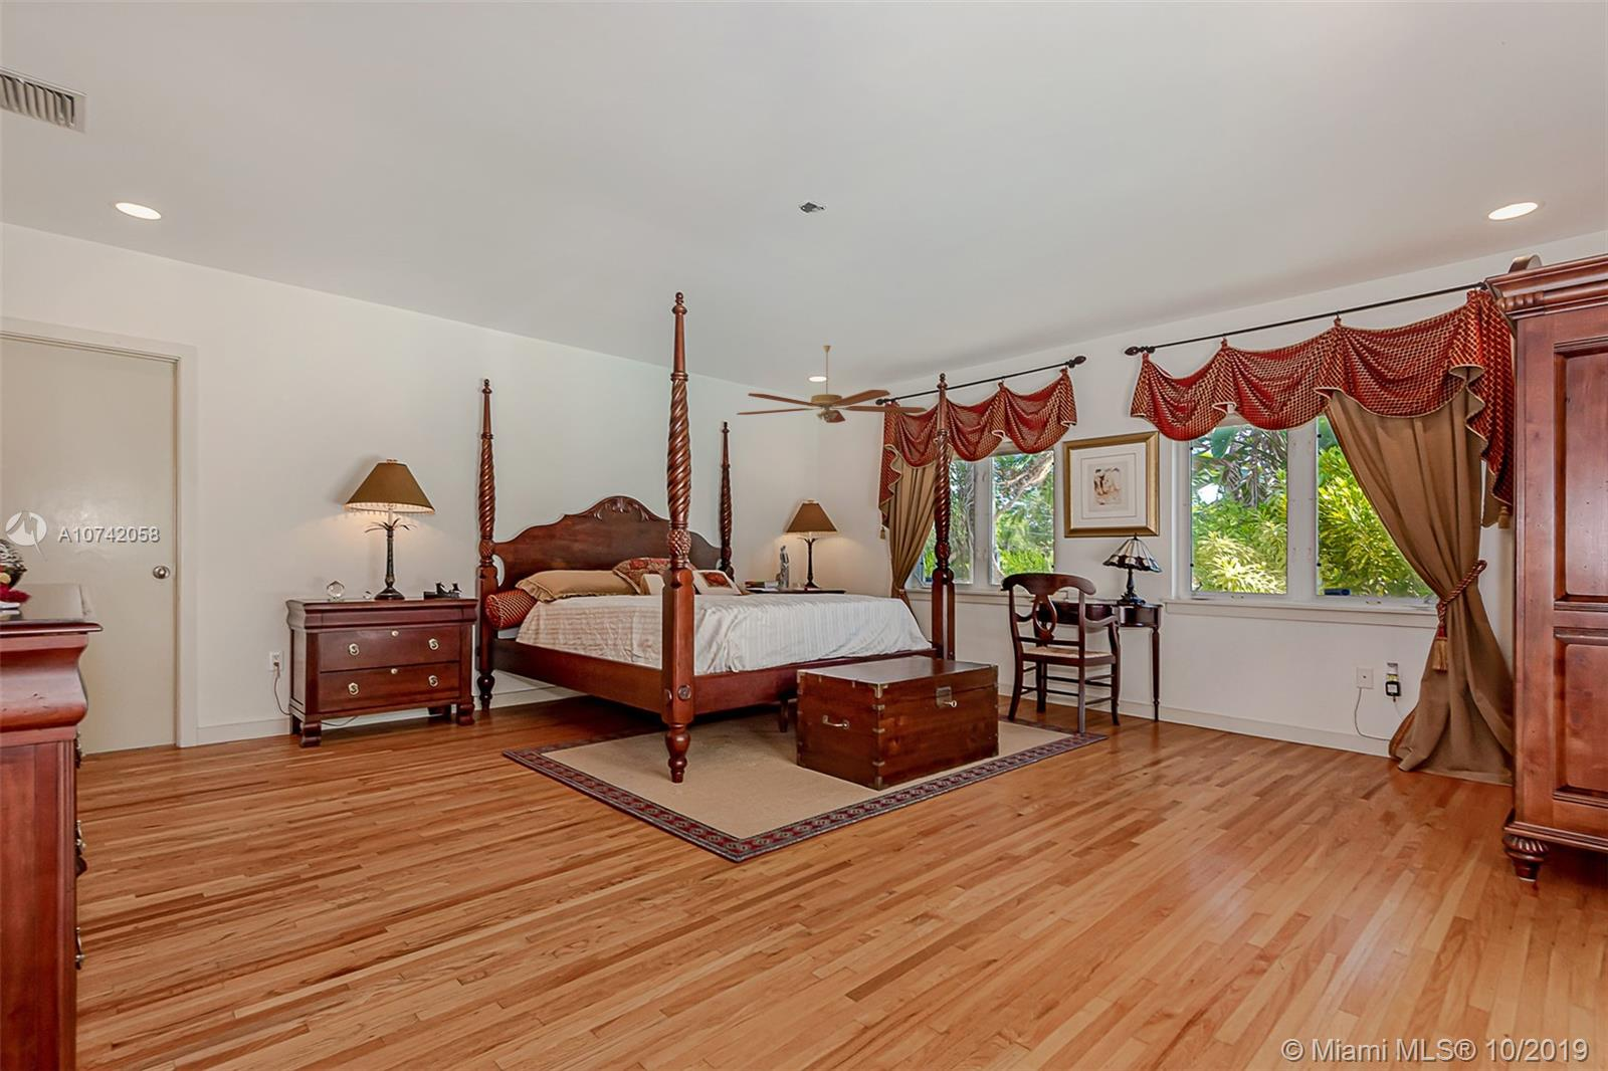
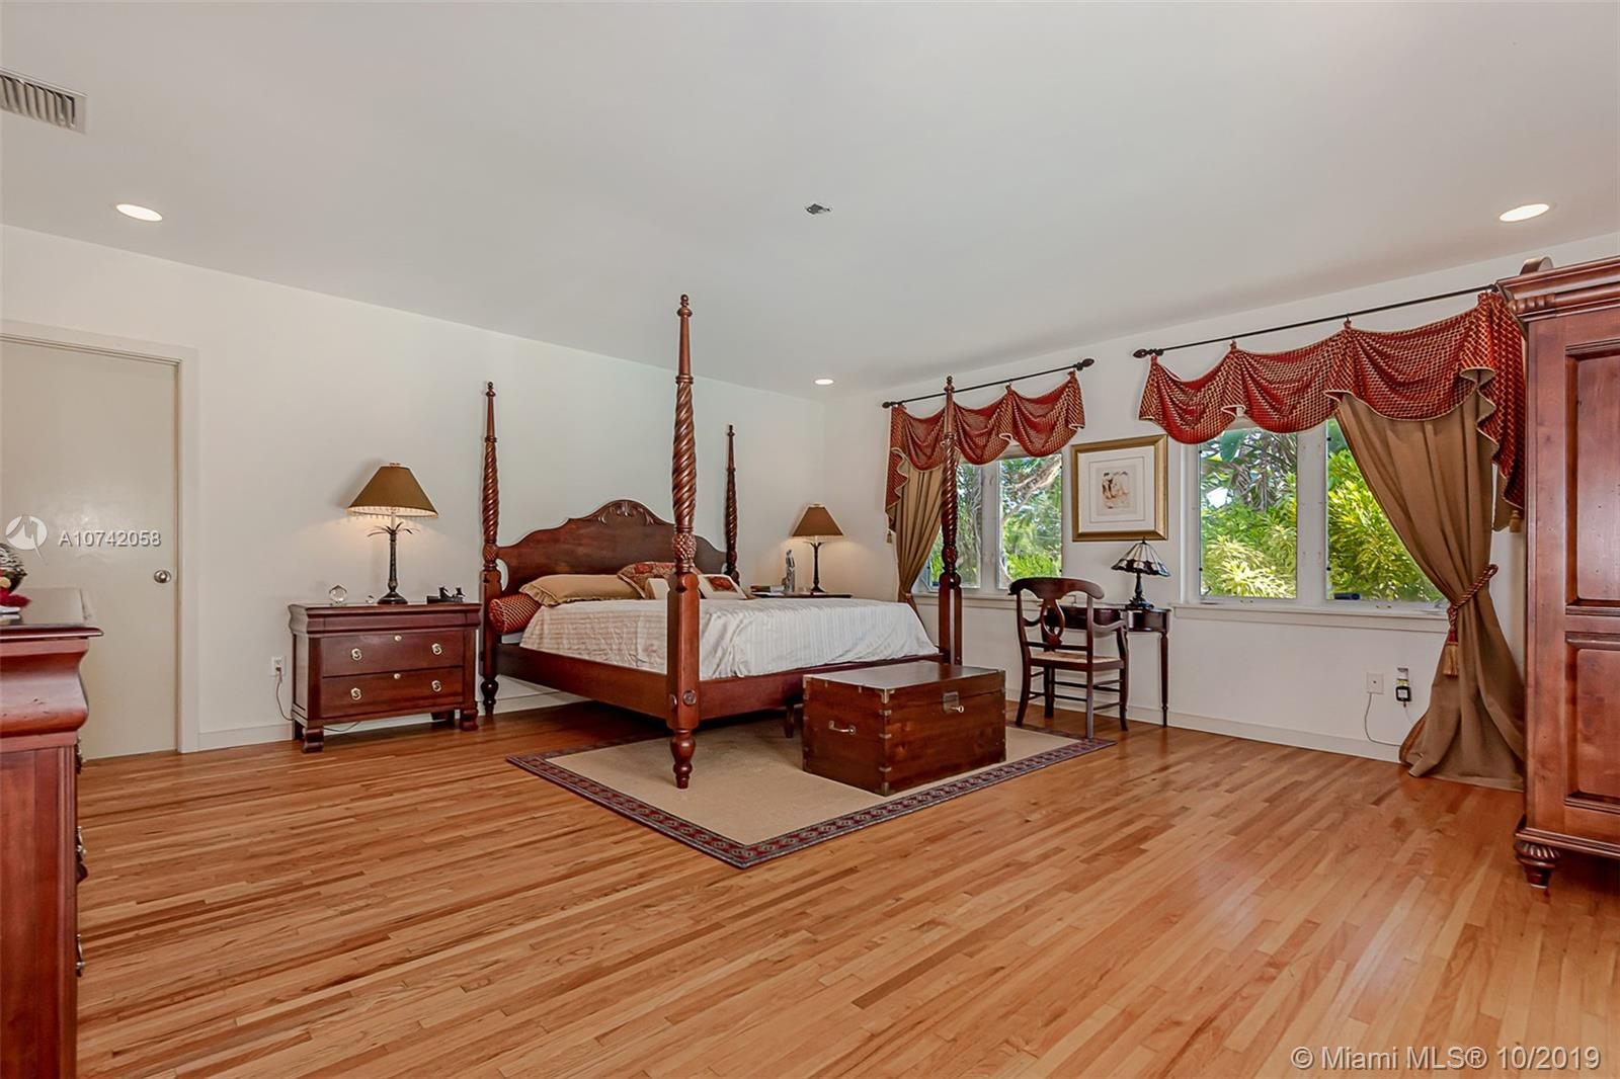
- ceiling fan [735,344,929,424]
